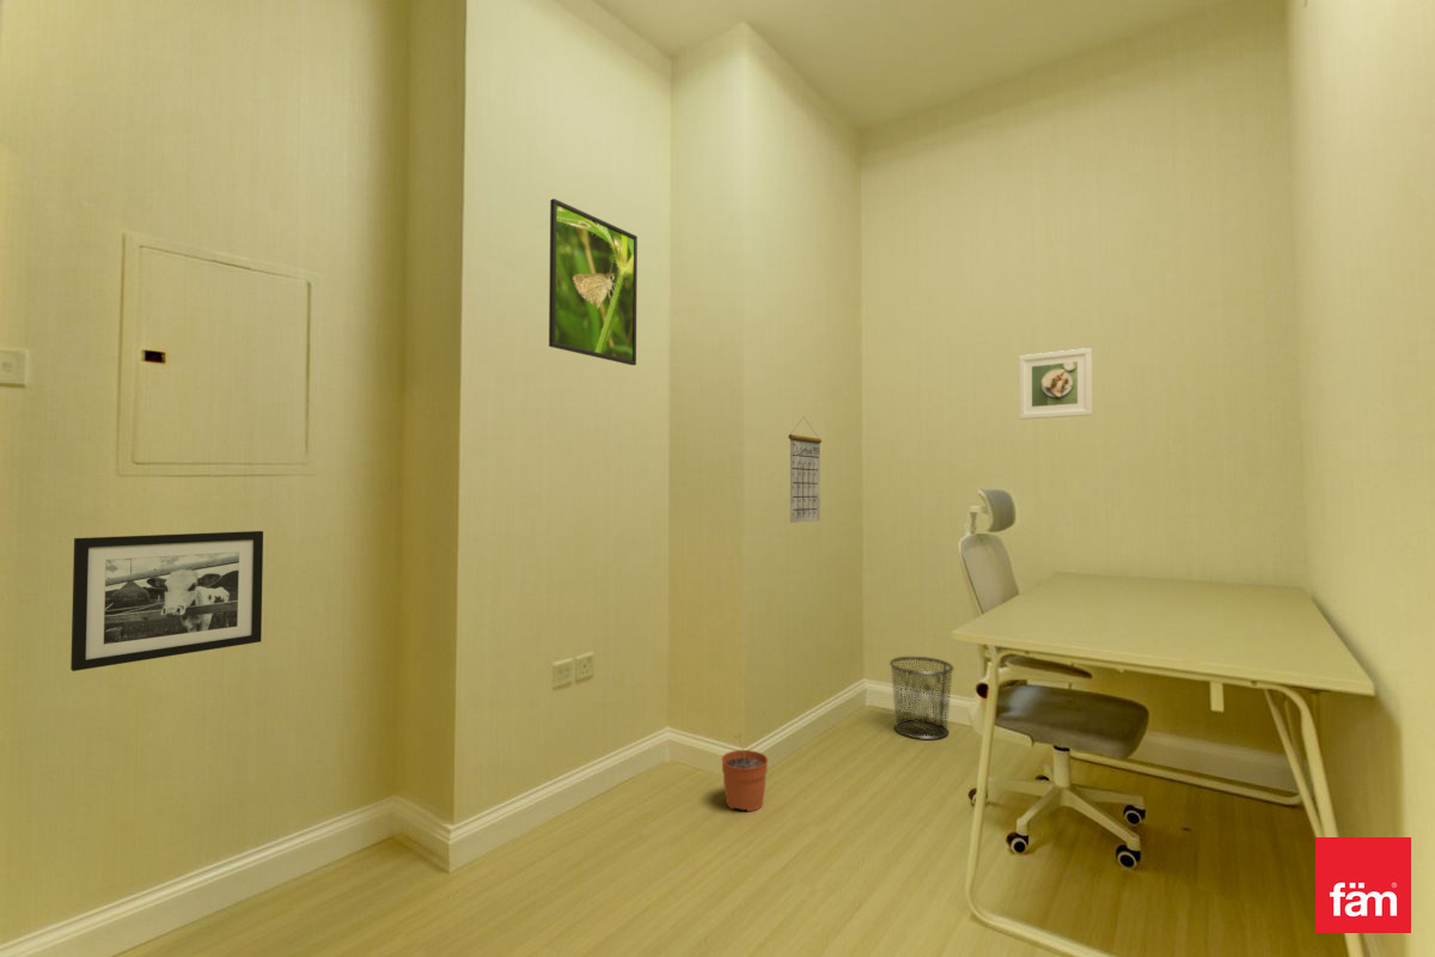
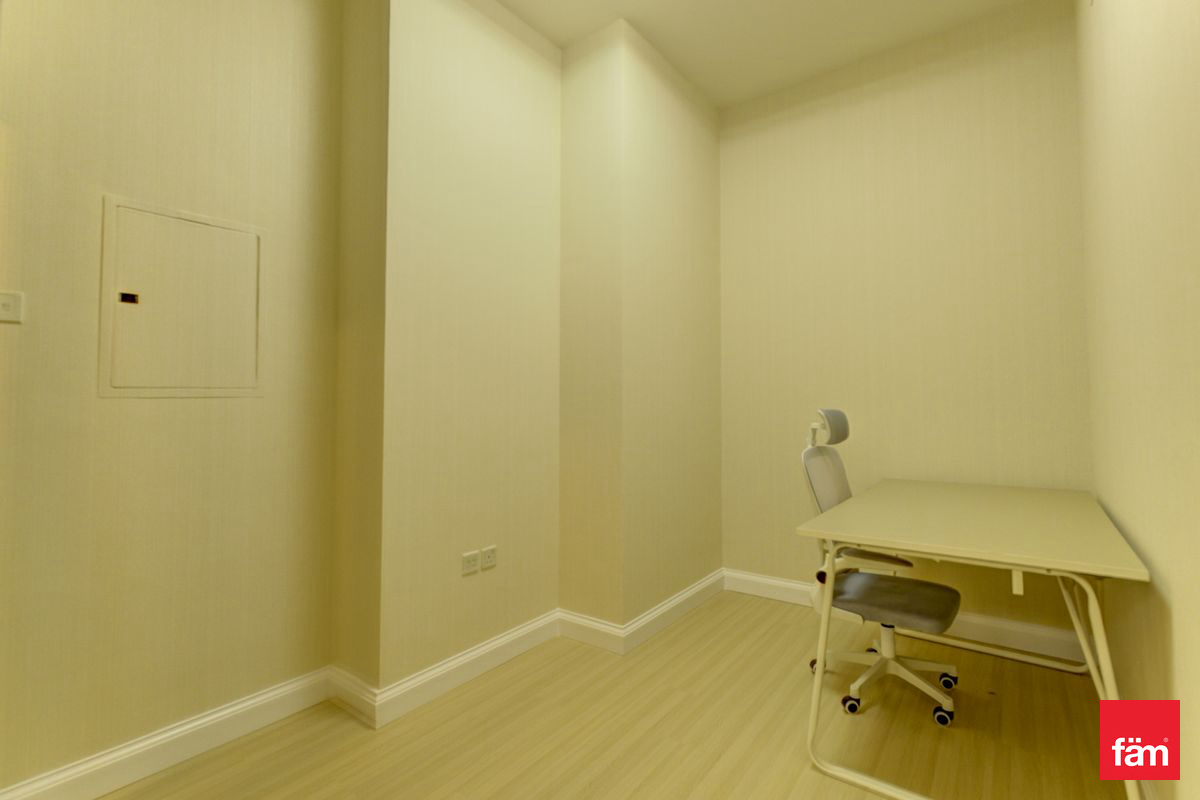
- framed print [1018,347,1093,421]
- plant pot [721,733,769,812]
- picture frame [69,530,264,672]
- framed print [548,197,639,366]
- calendar [787,417,823,524]
- waste bin [889,656,955,740]
